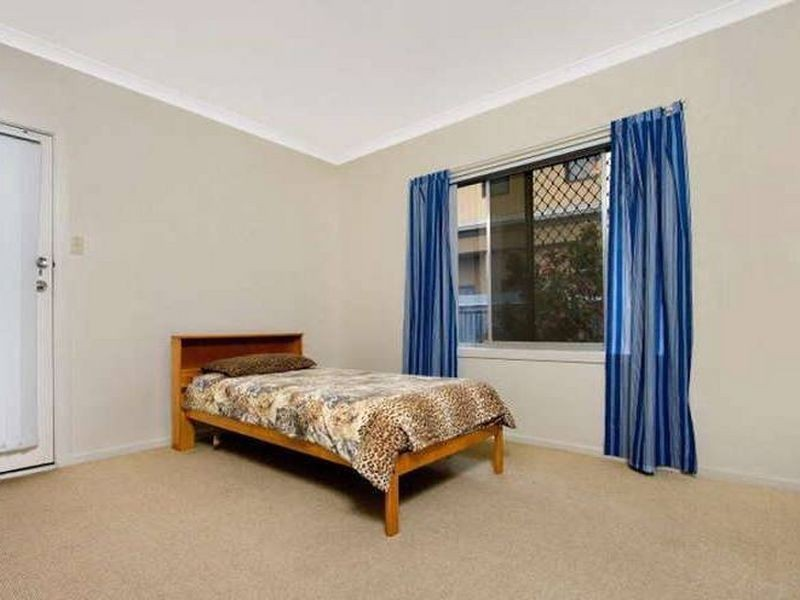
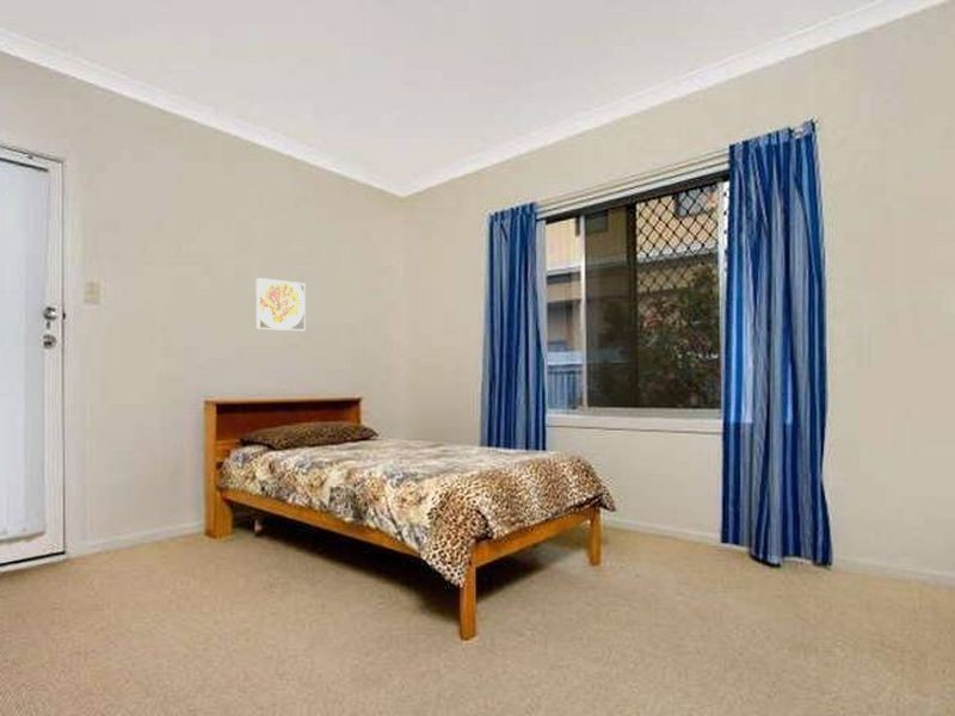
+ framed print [255,277,307,332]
